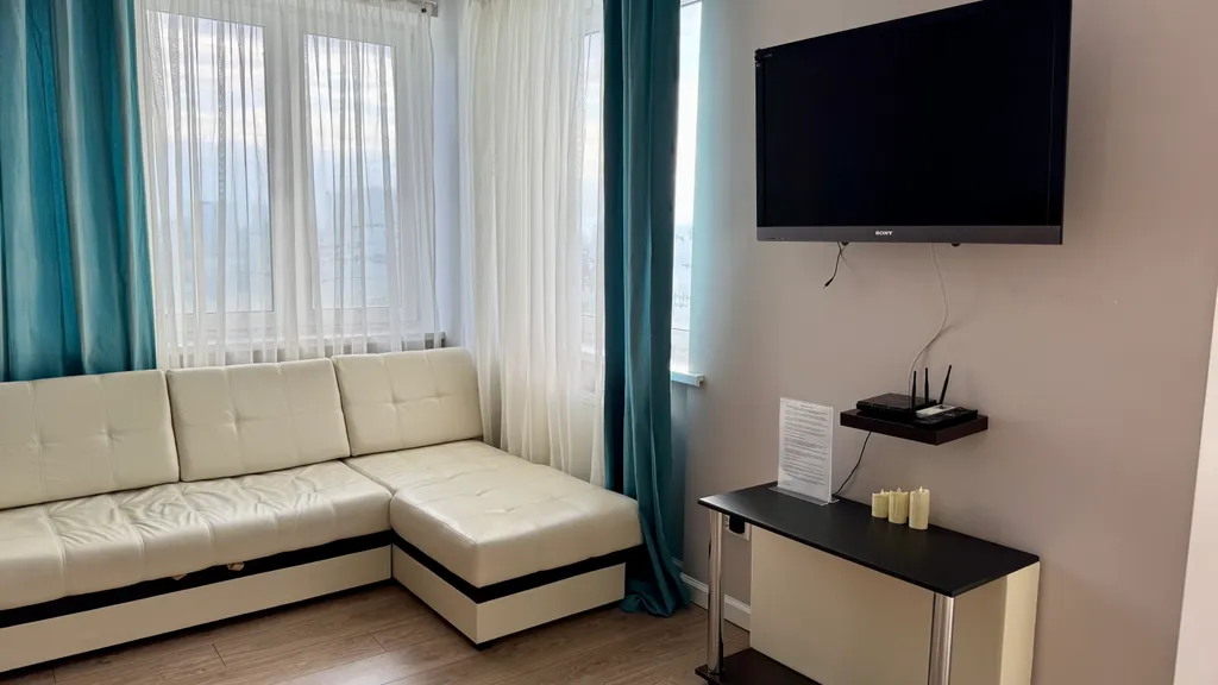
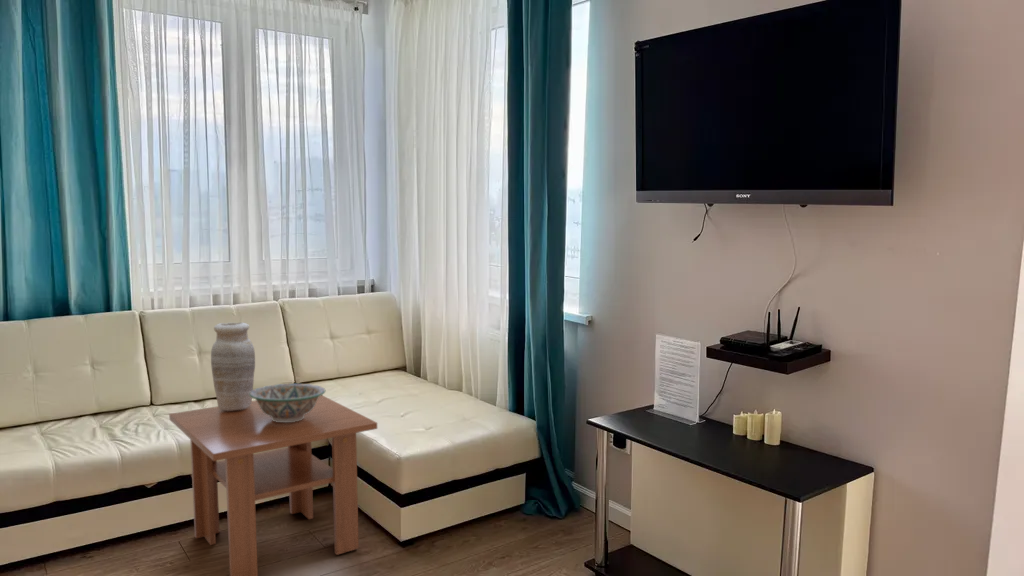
+ vase [210,322,256,411]
+ coffee table [168,394,378,576]
+ decorative bowl [249,383,326,422]
